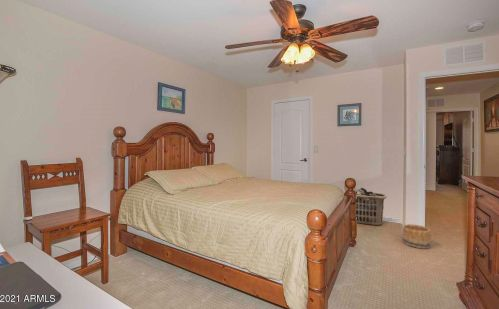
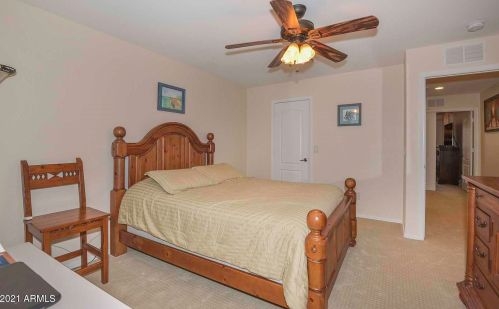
- basket [402,223,432,250]
- clothes hamper [354,187,388,227]
